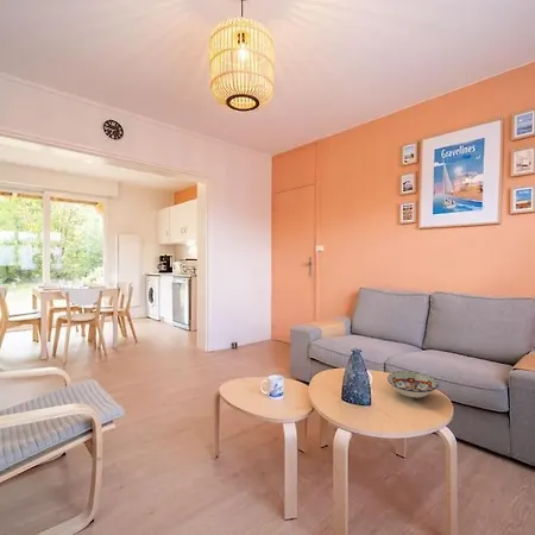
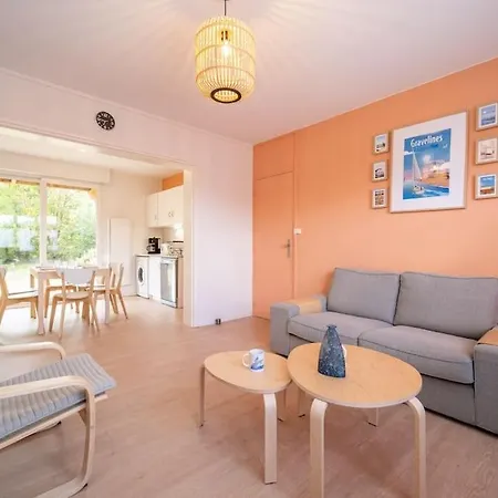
- bowl [386,370,439,398]
